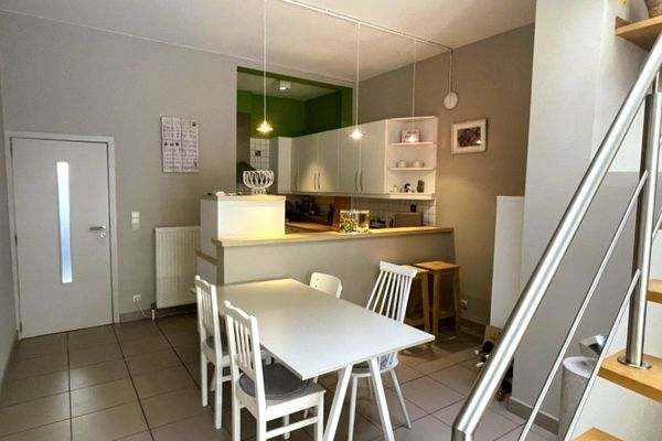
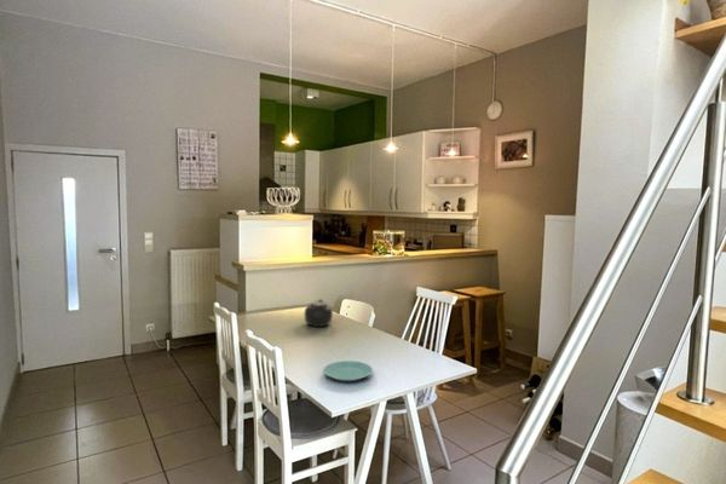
+ teapot [302,298,335,328]
+ plate [322,359,374,382]
